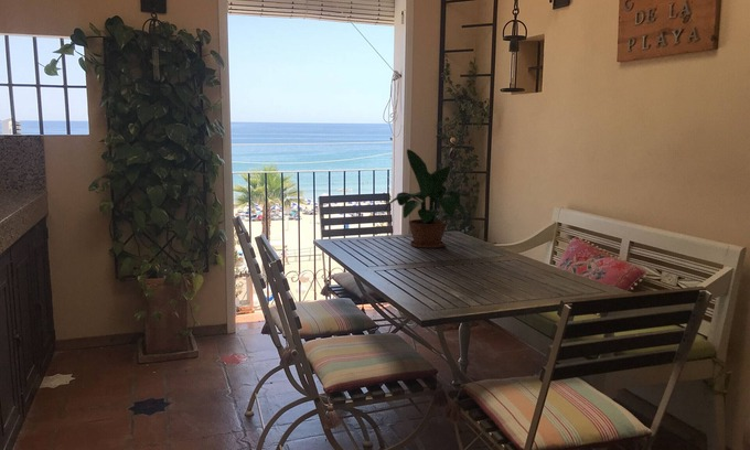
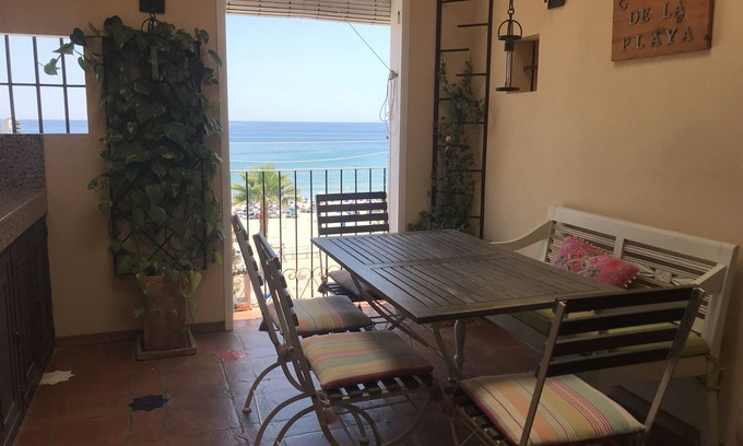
- potted plant [382,148,467,249]
